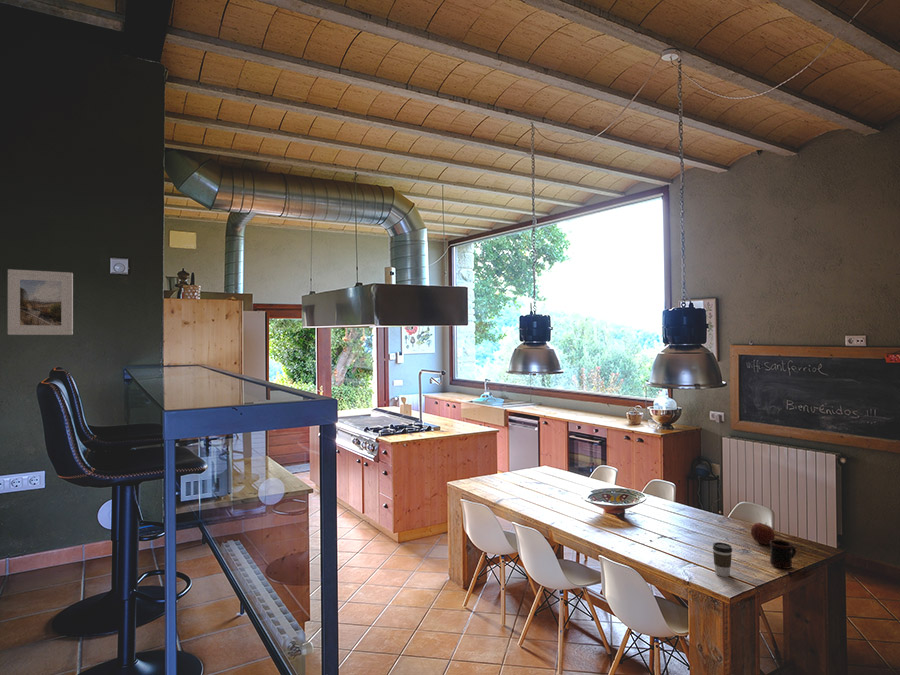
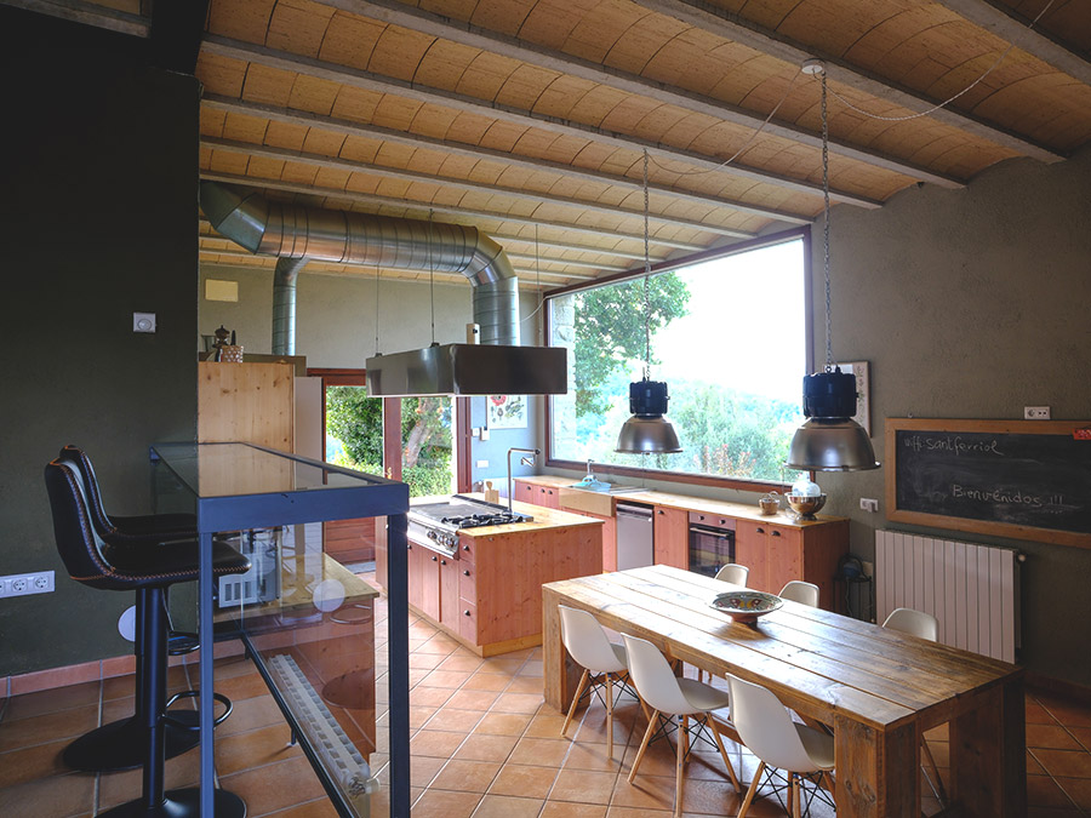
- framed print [7,268,74,336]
- coffee cup [712,541,733,578]
- mug [769,539,797,570]
- apple [750,522,776,545]
